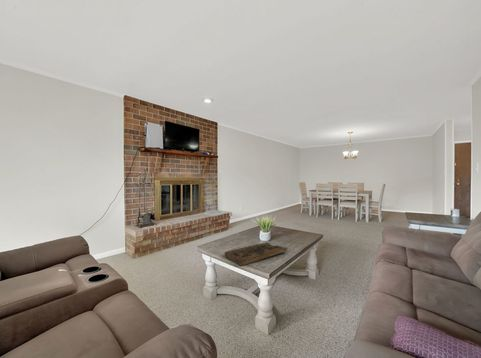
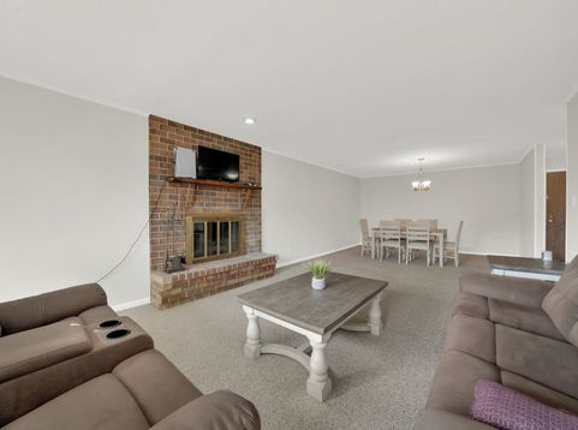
- decorative tray [224,241,289,267]
